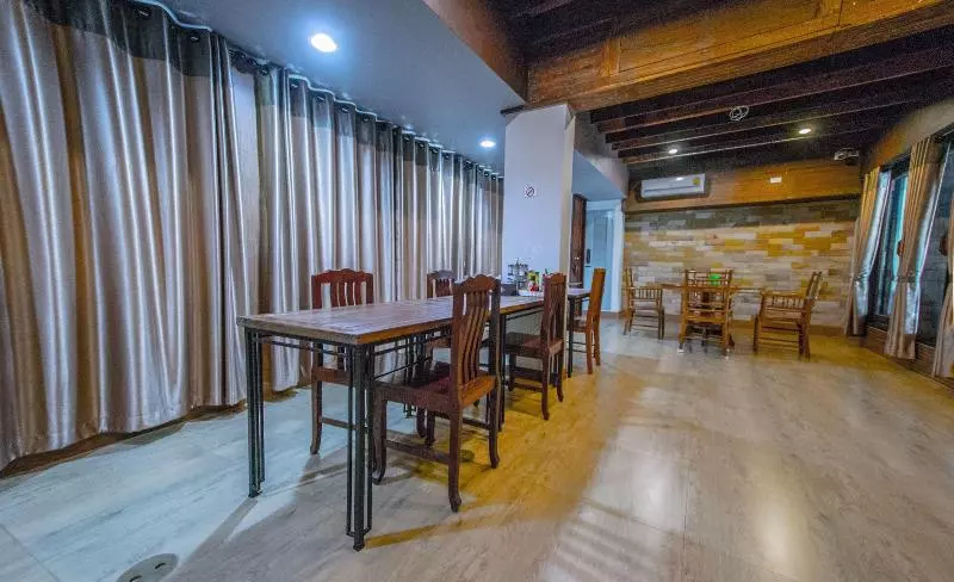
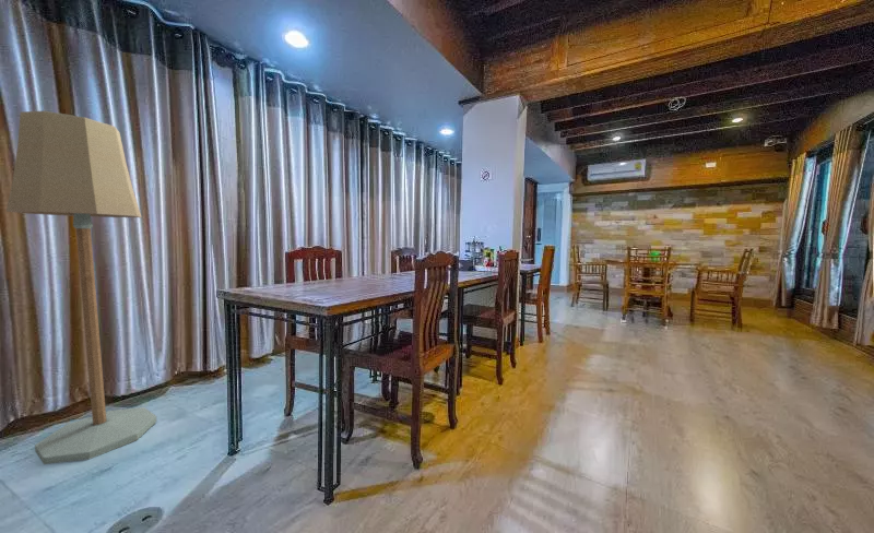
+ floor lamp [5,109,157,465]
